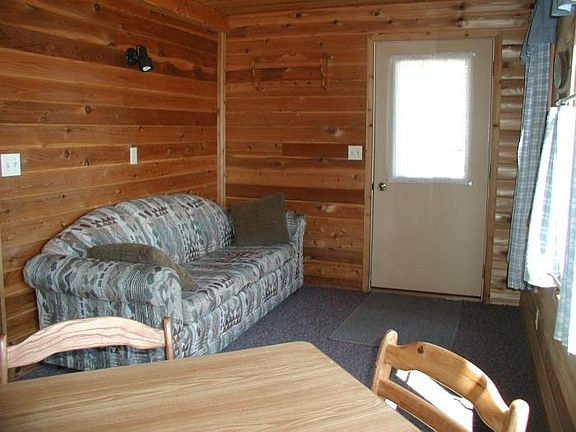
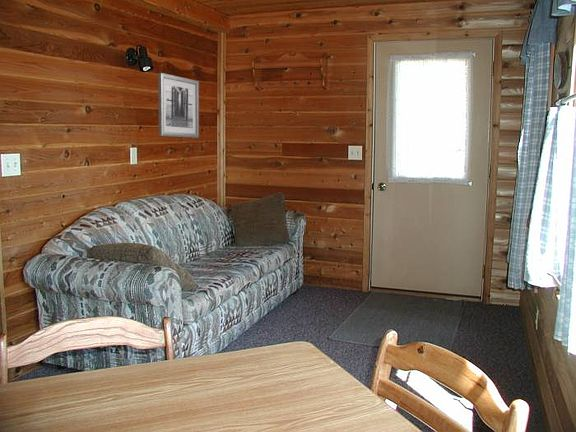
+ wall art [157,72,200,139]
